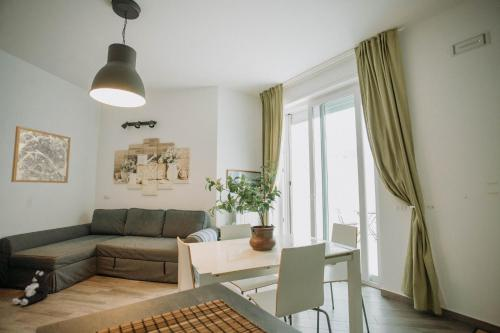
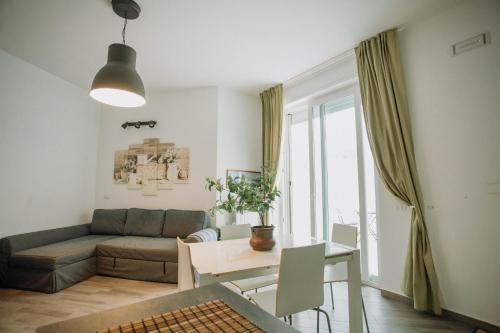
- wall art [10,125,71,184]
- plush toy [11,270,50,306]
